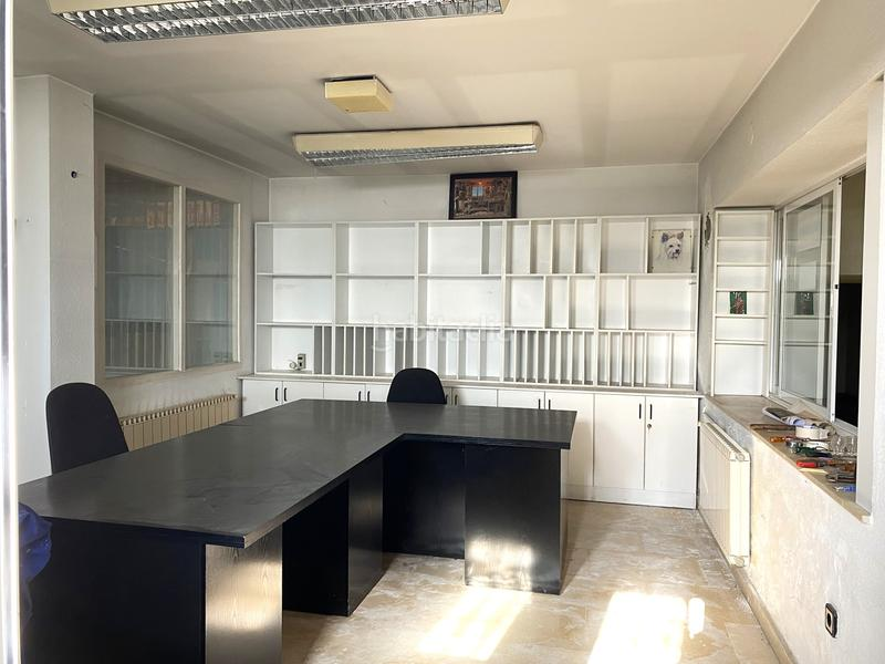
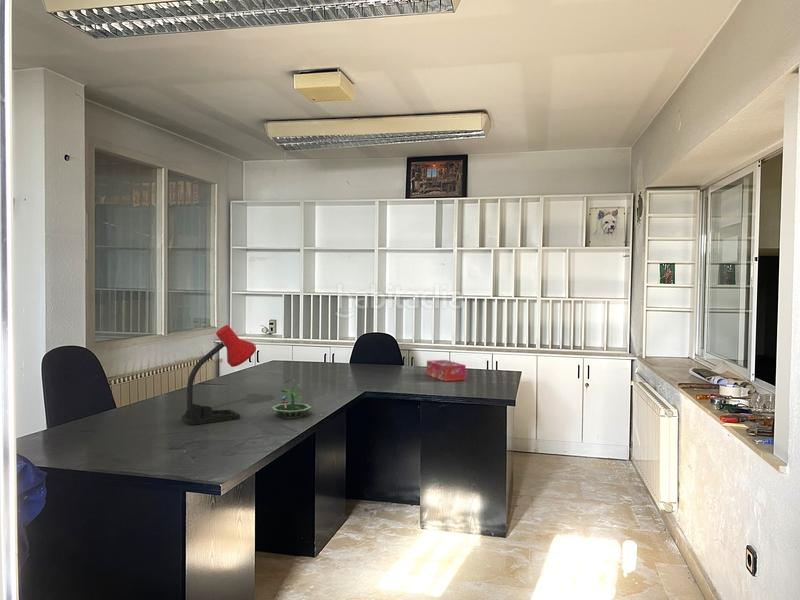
+ terrarium [270,378,312,420]
+ desk lamp [181,324,257,426]
+ tissue box [426,359,467,382]
